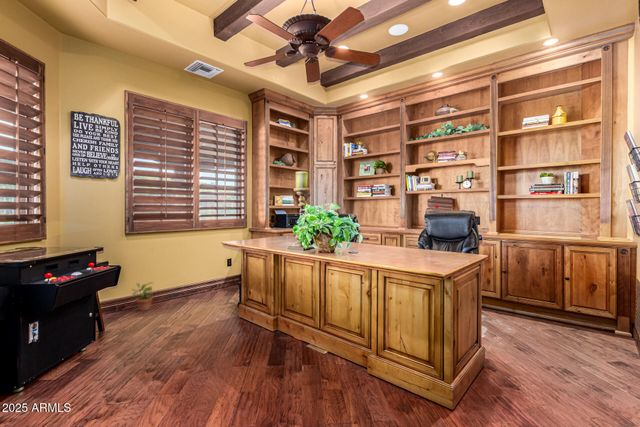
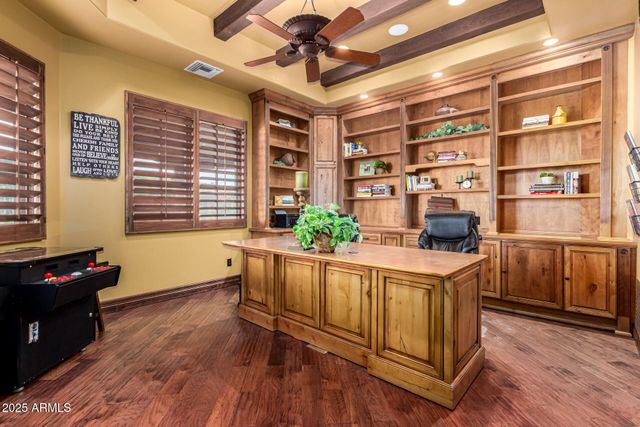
- potted plant [131,281,154,312]
